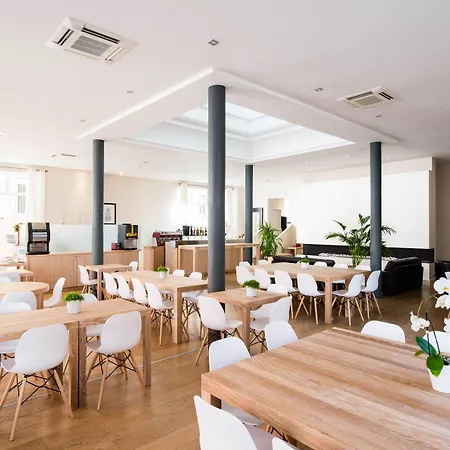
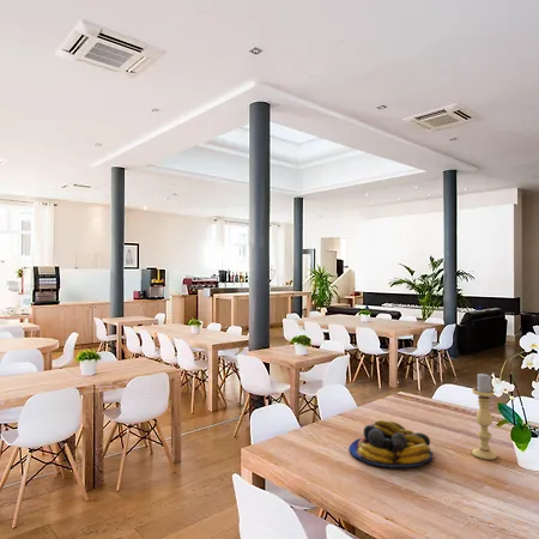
+ fruit bowl [347,419,434,468]
+ candle holder [471,373,498,461]
